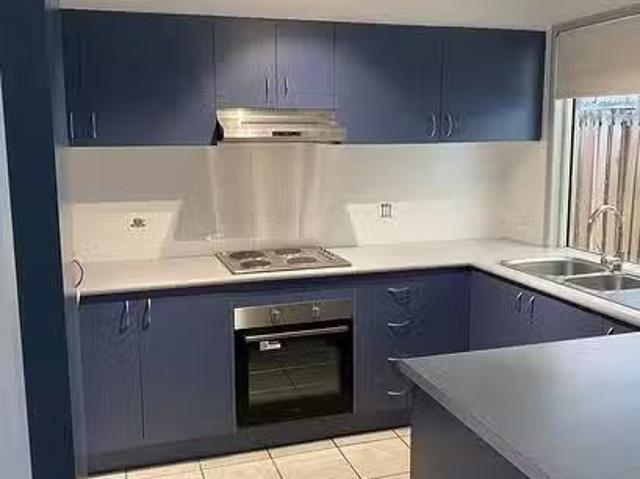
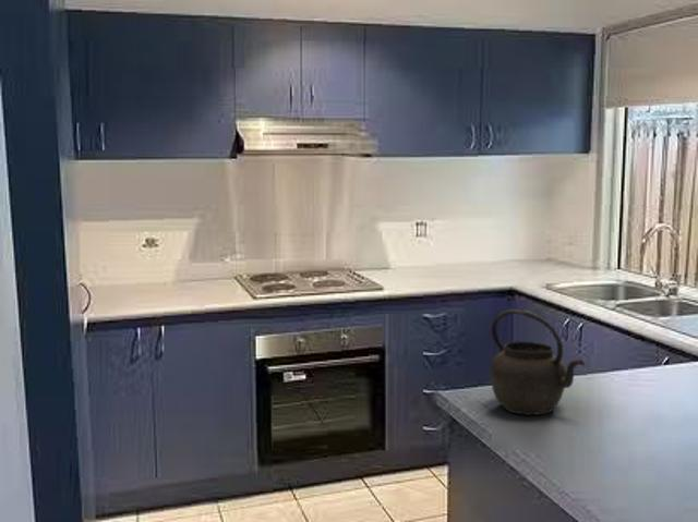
+ kettle [489,308,586,416]
